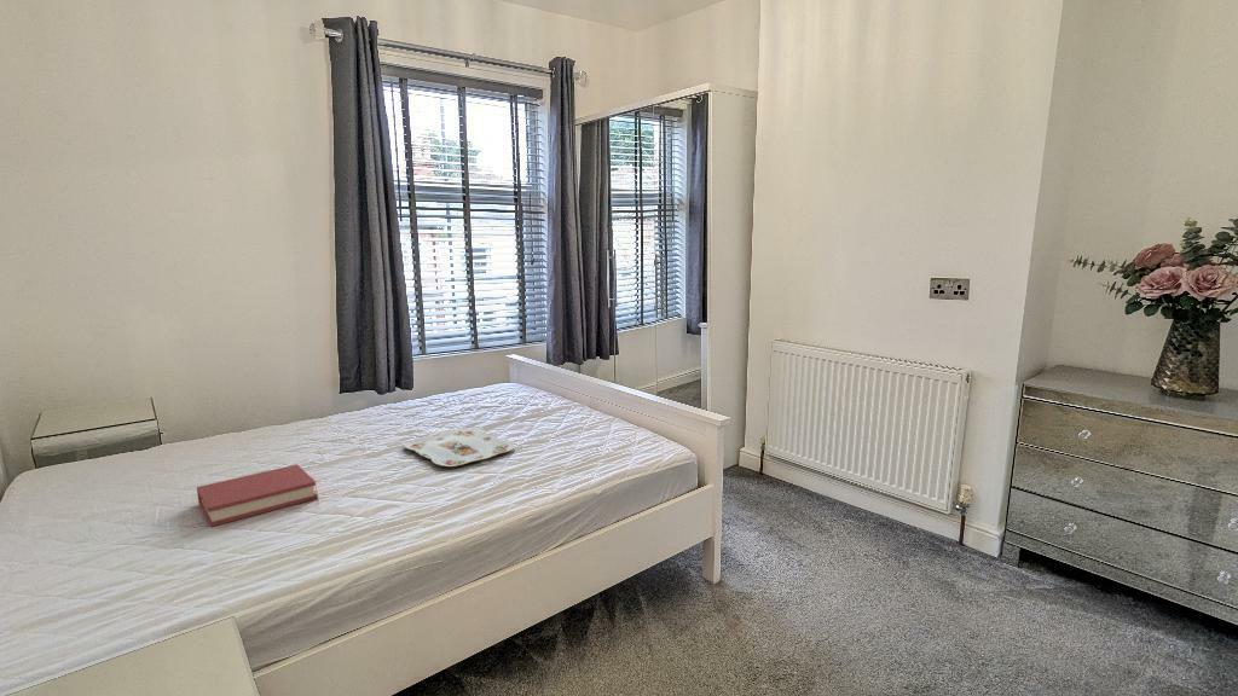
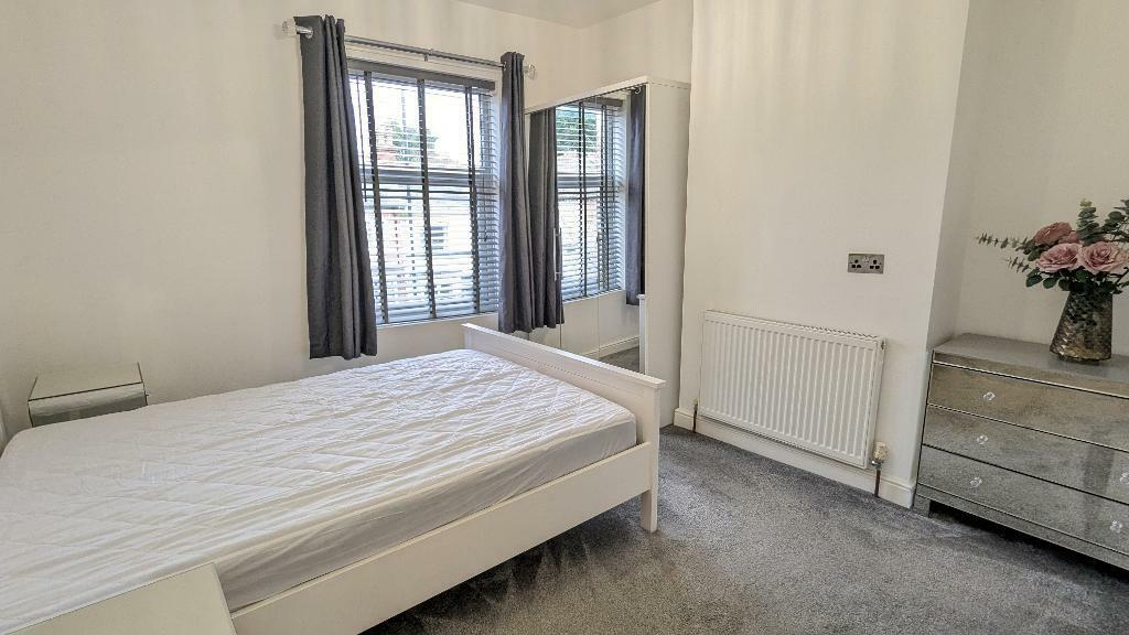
- serving tray [403,427,515,468]
- hardback book [196,463,318,528]
